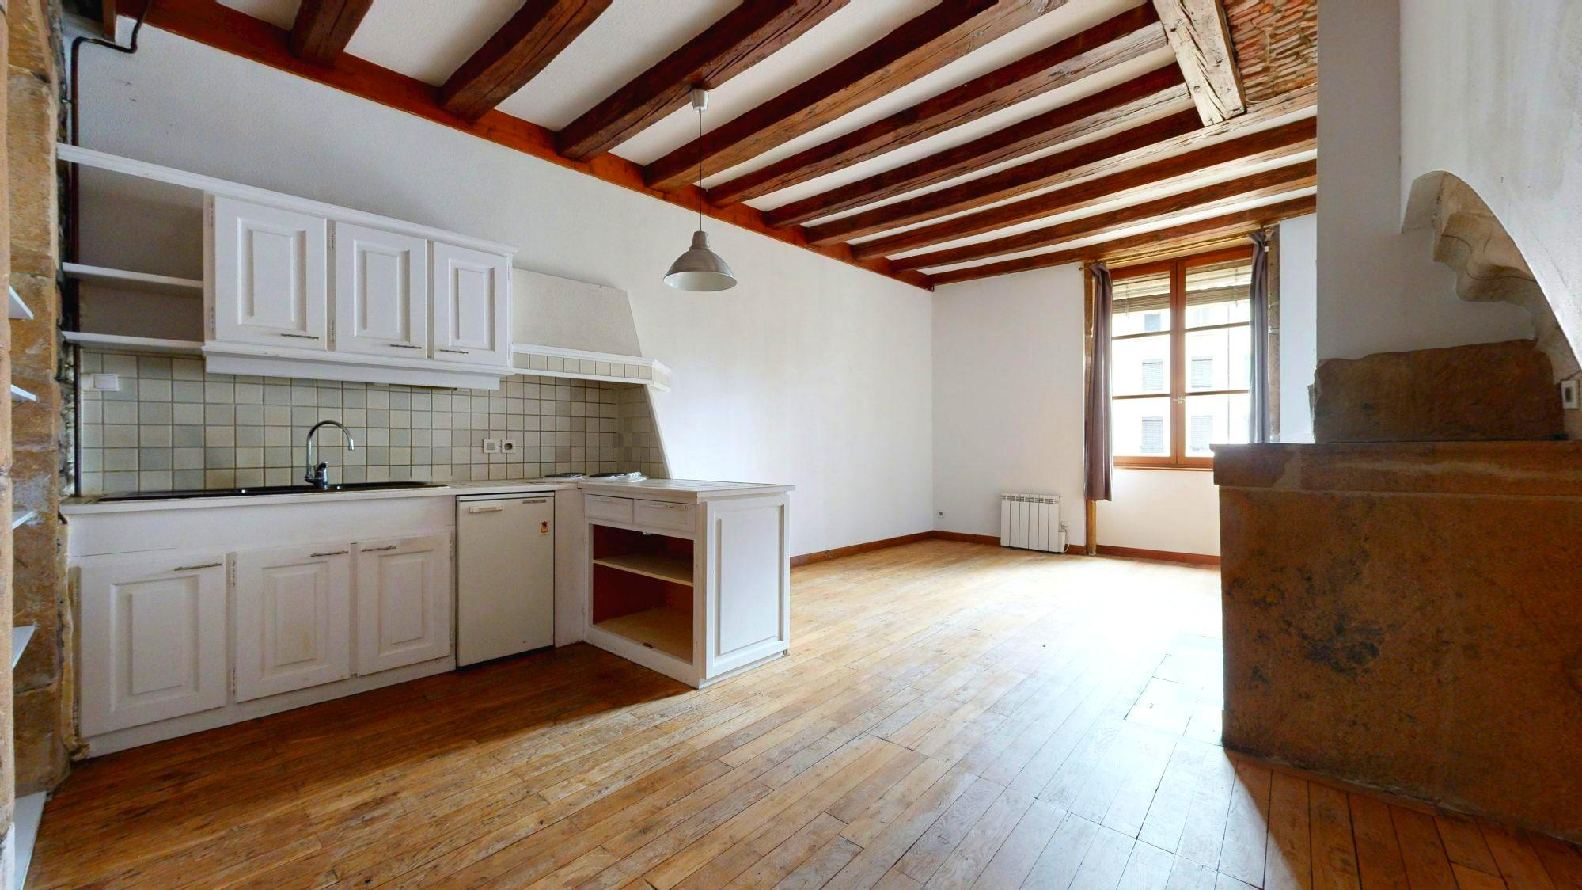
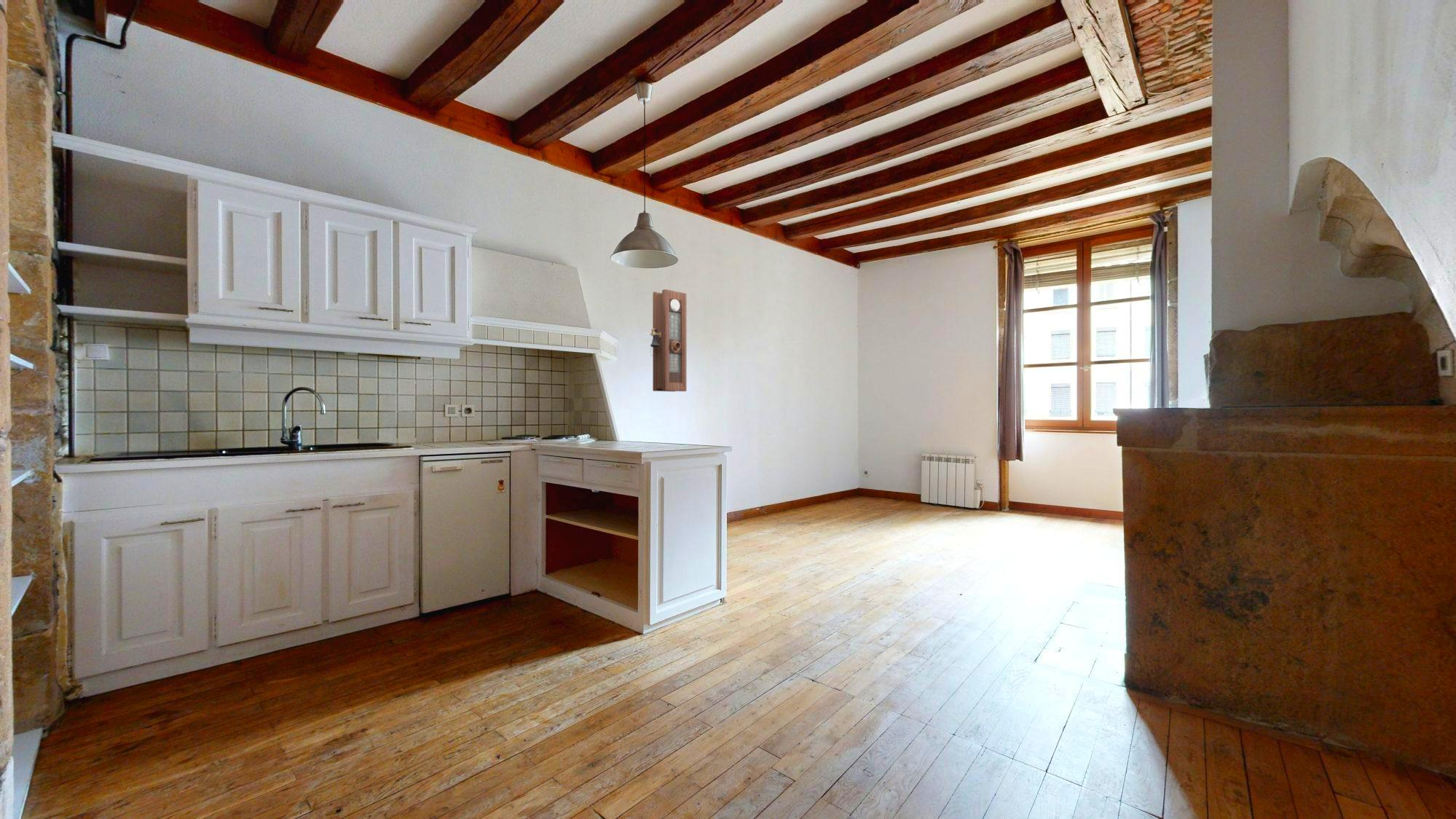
+ pendulum clock [650,289,687,392]
